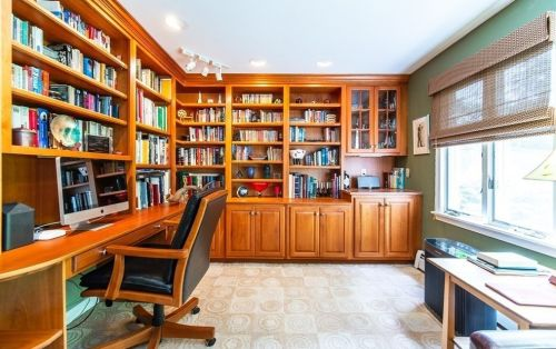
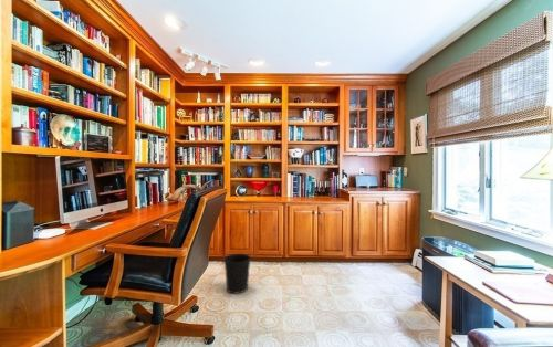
+ wastebasket [222,253,252,295]
